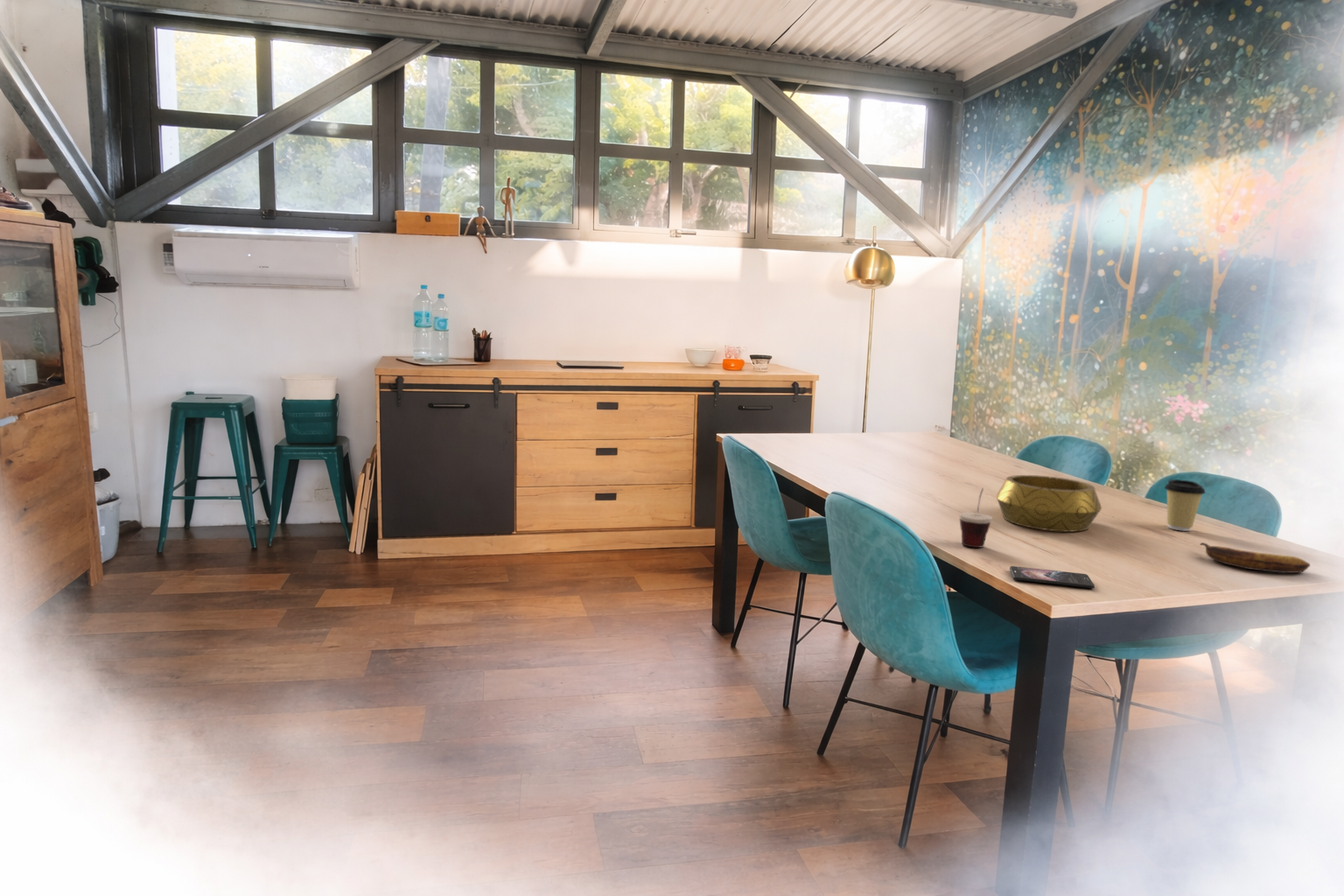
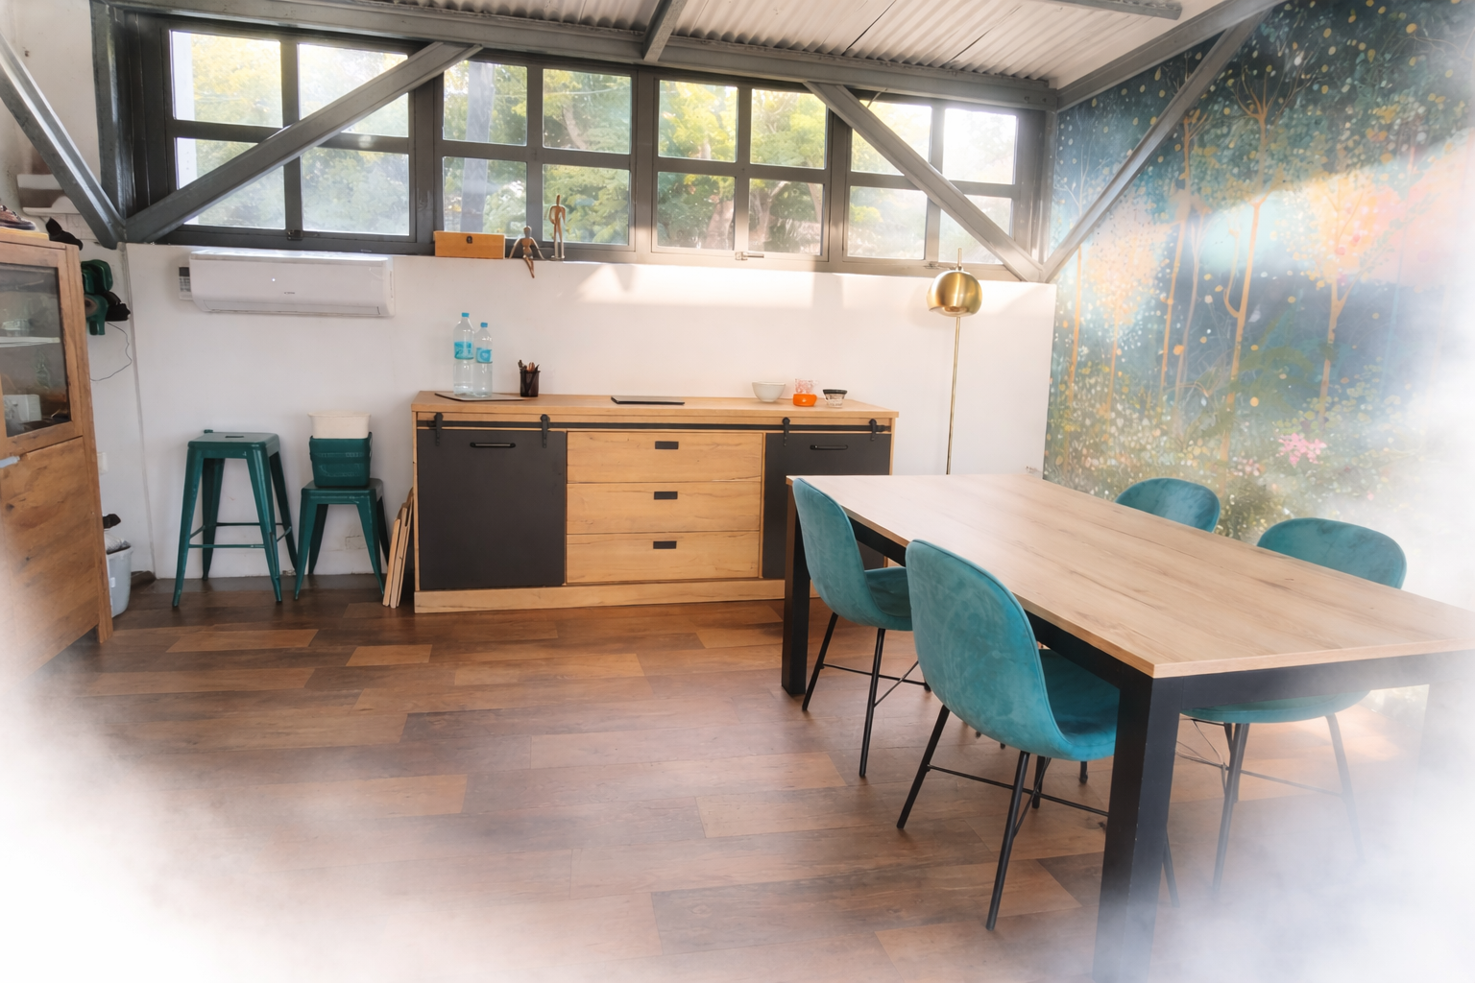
- smartphone [1009,565,1096,589]
- decorative bowl [995,474,1103,533]
- cup [958,487,993,549]
- coffee cup [1163,479,1207,532]
- banana [1199,542,1311,574]
